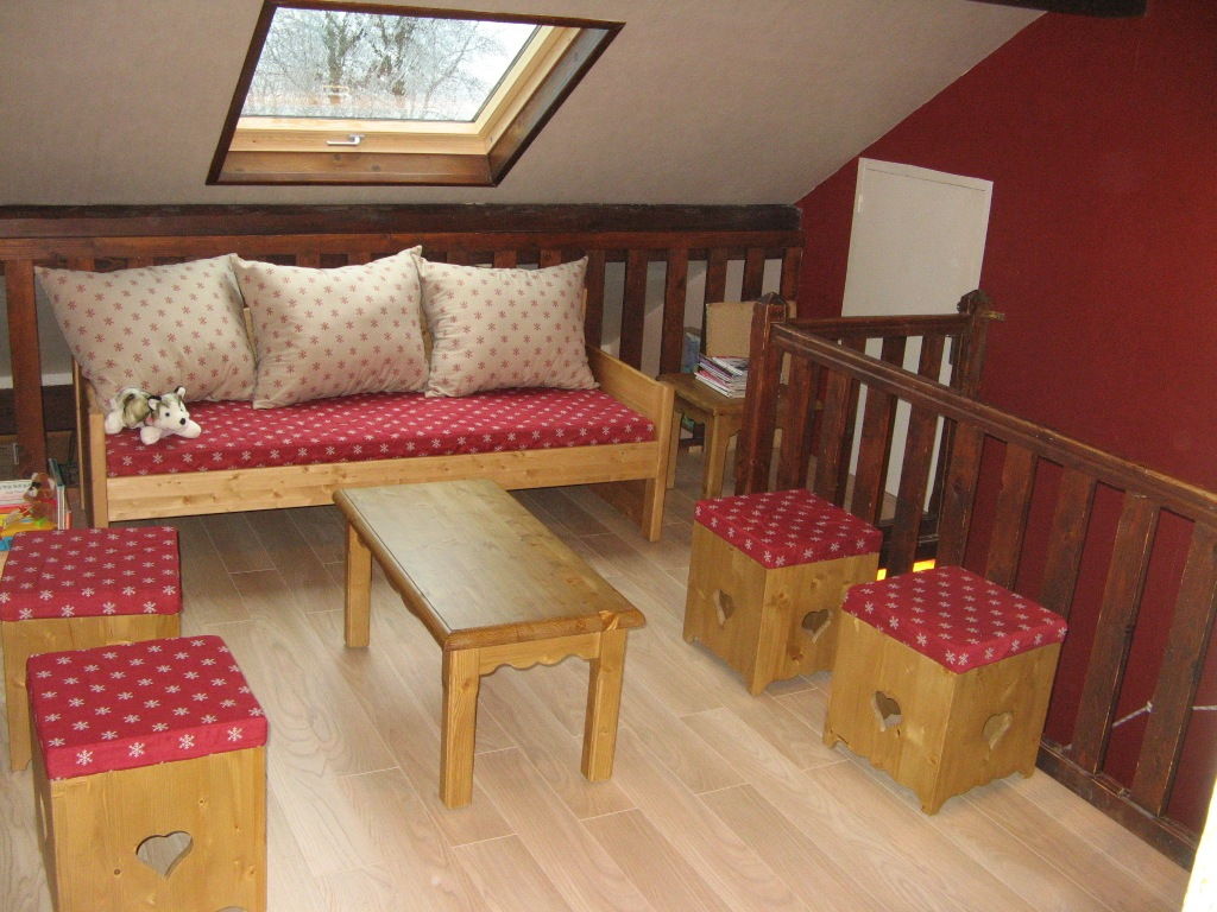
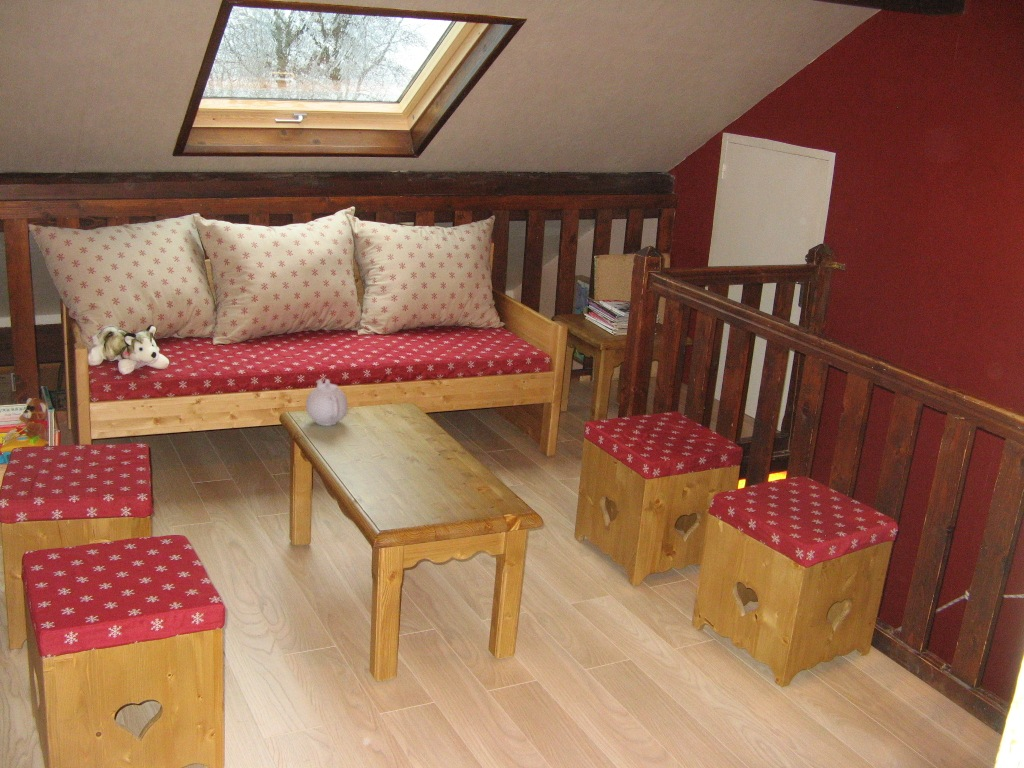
+ teapot [305,378,349,427]
